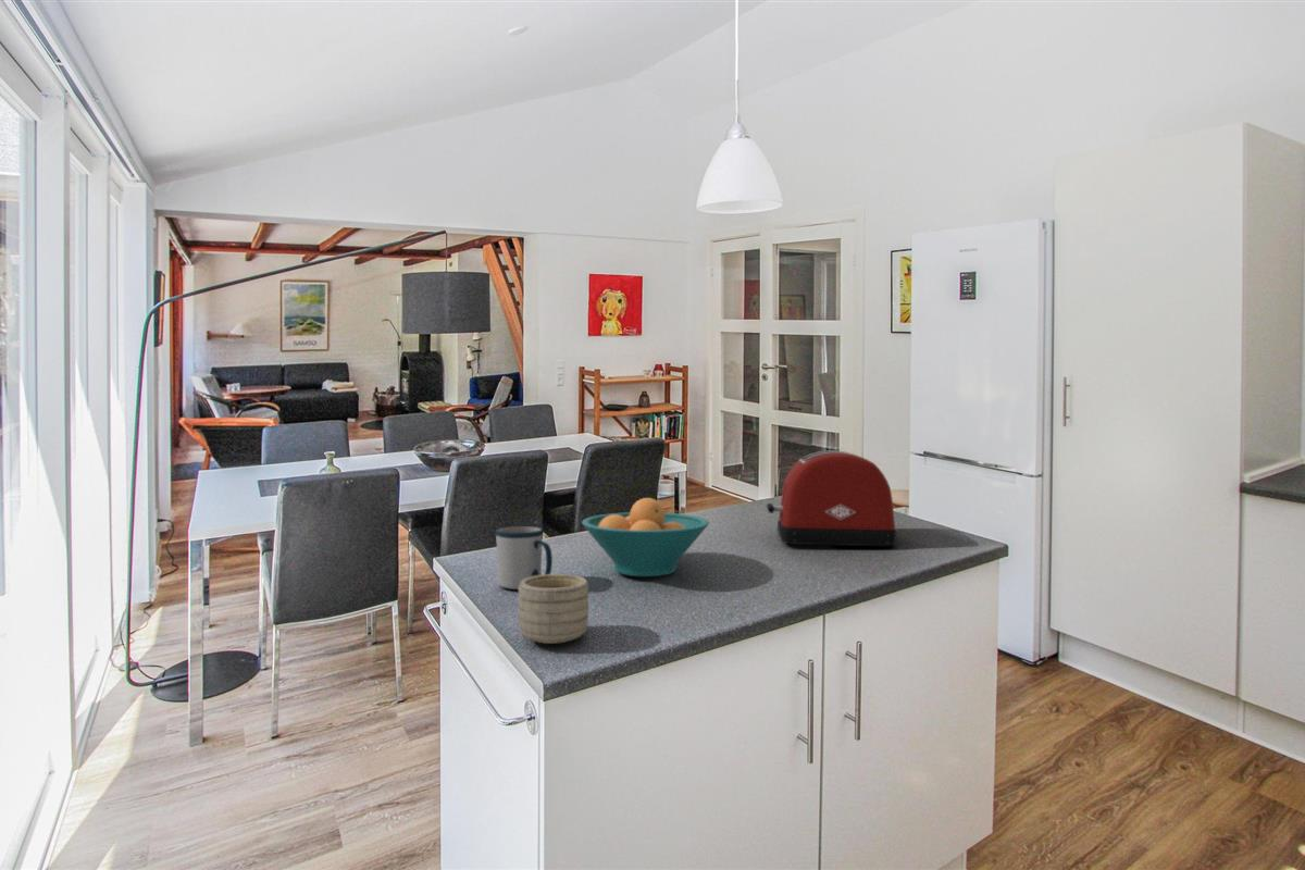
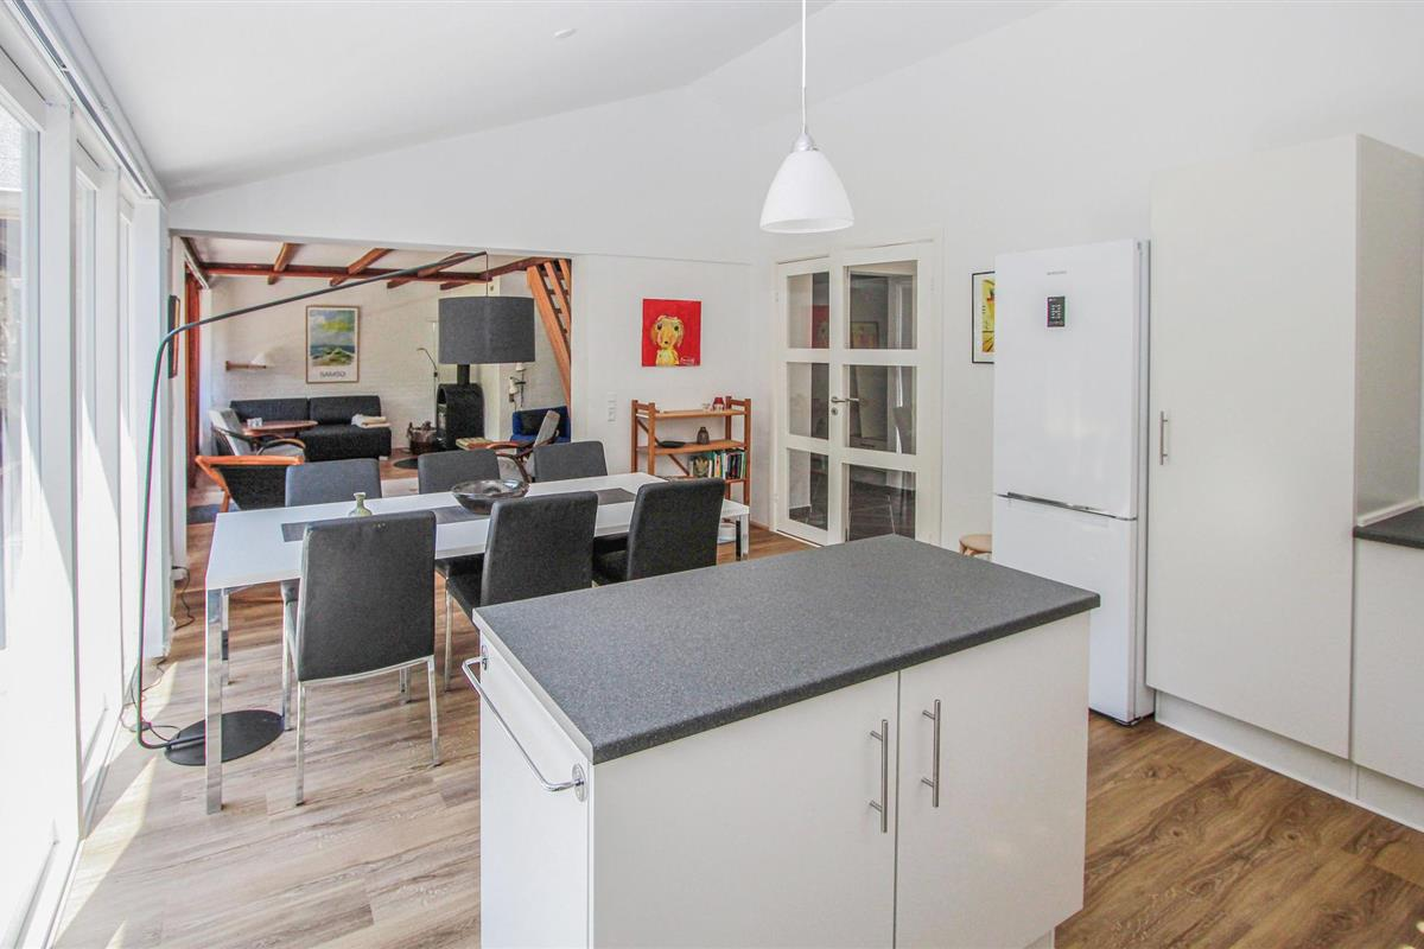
- fruit bowl [581,497,710,577]
- mug [494,525,554,591]
- mug [518,573,589,645]
- toaster [766,449,897,547]
